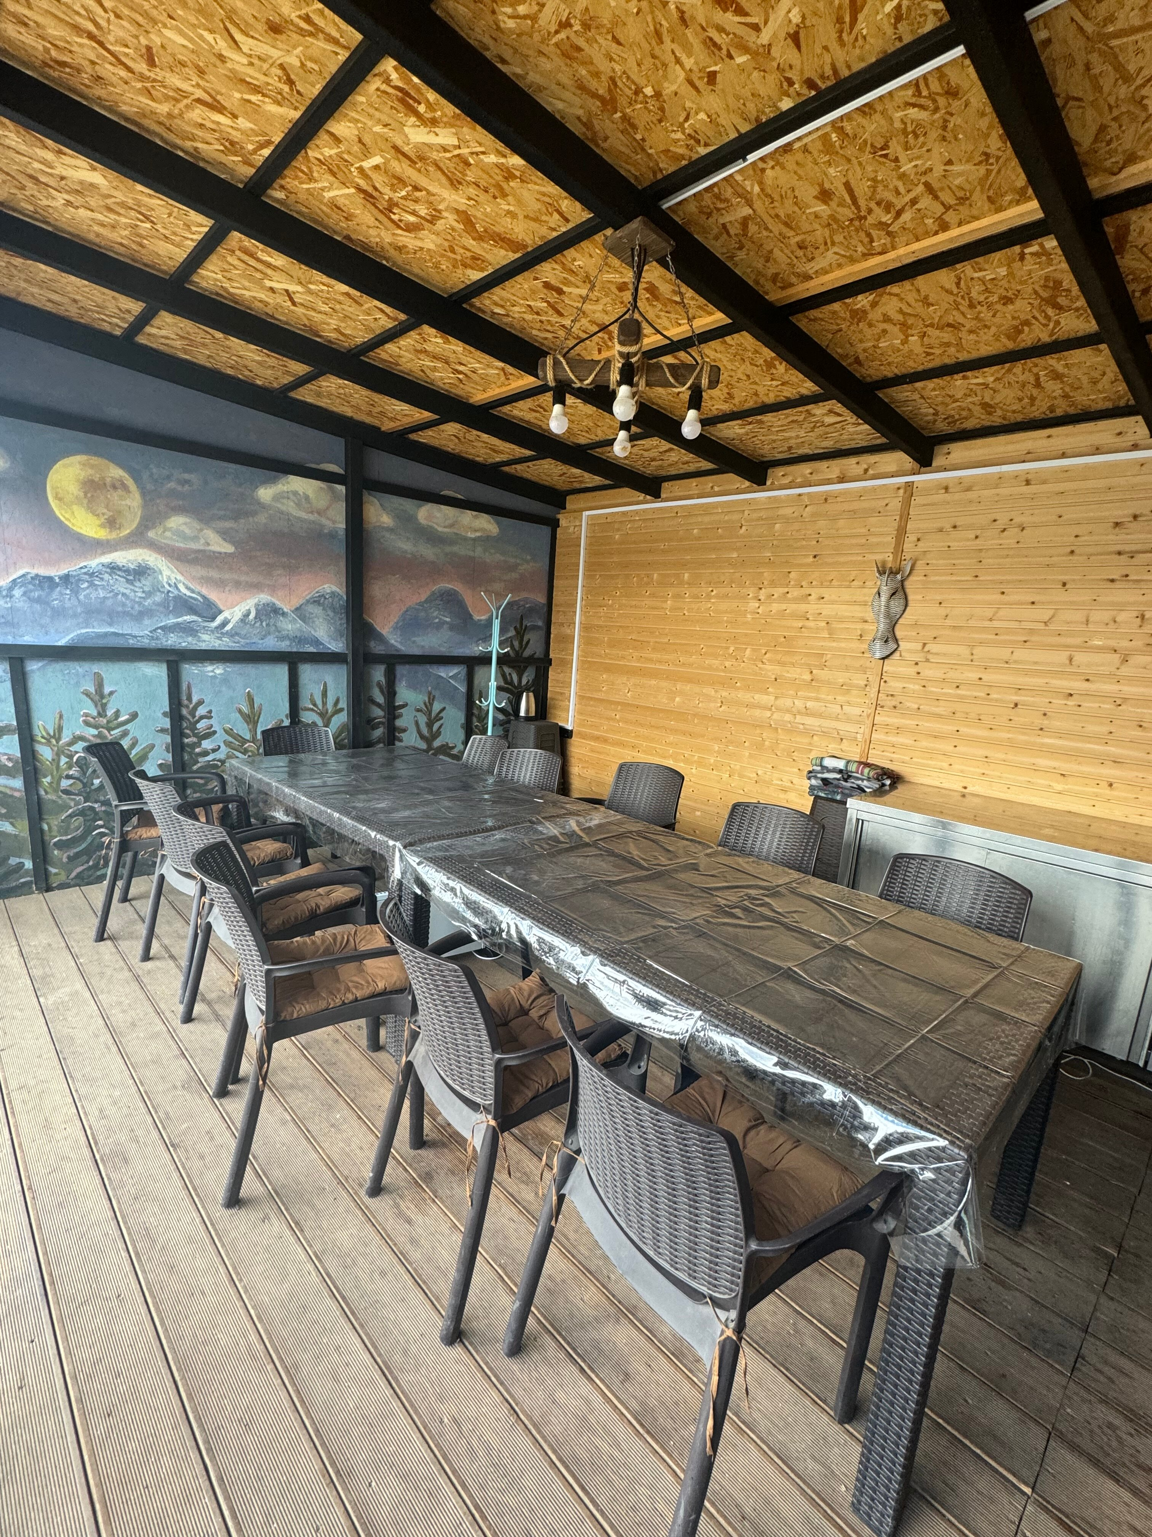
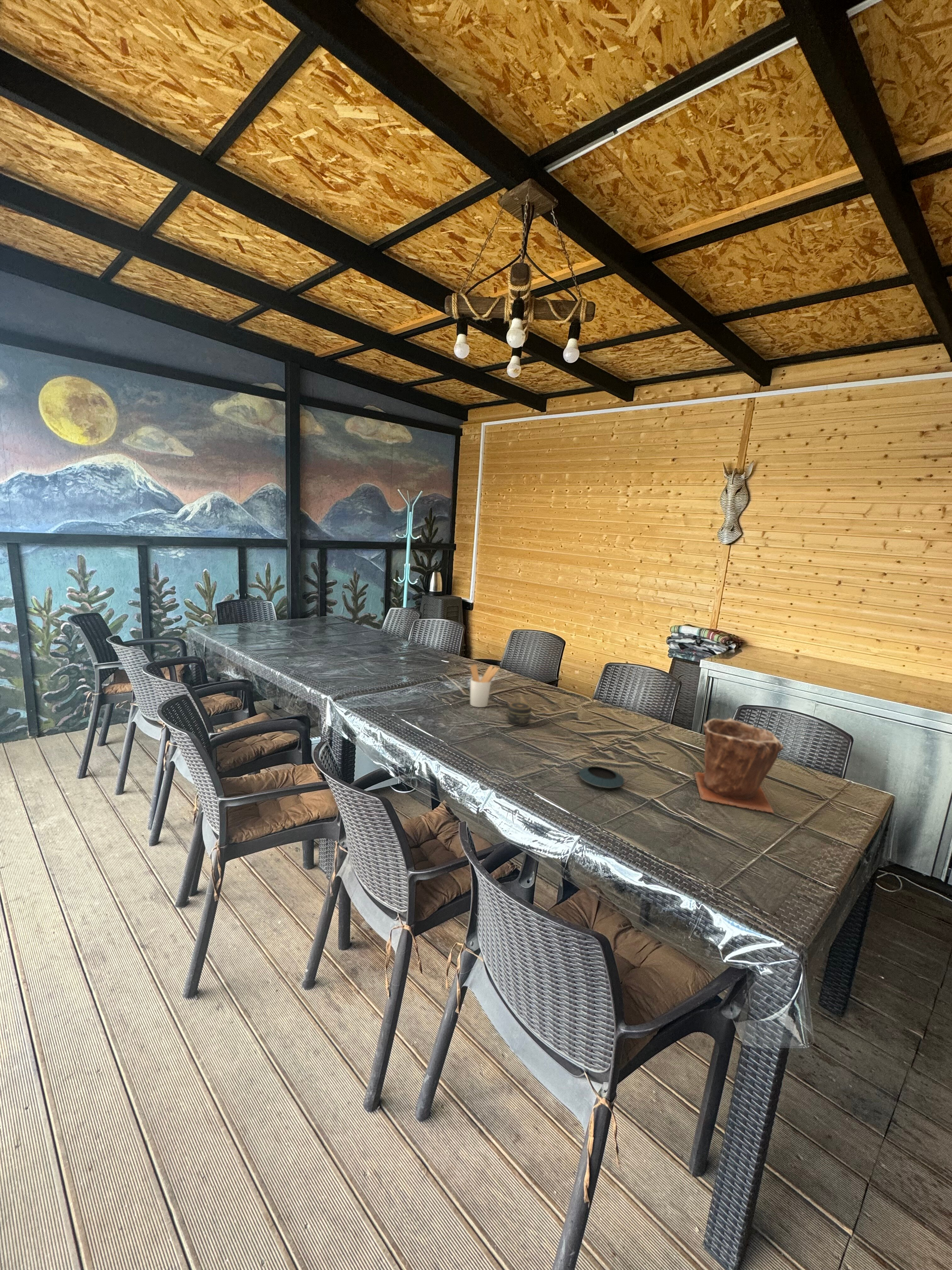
+ plant pot [694,718,784,813]
+ saucer [579,766,625,788]
+ jar [507,702,532,726]
+ utensil holder [470,664,499,708]
